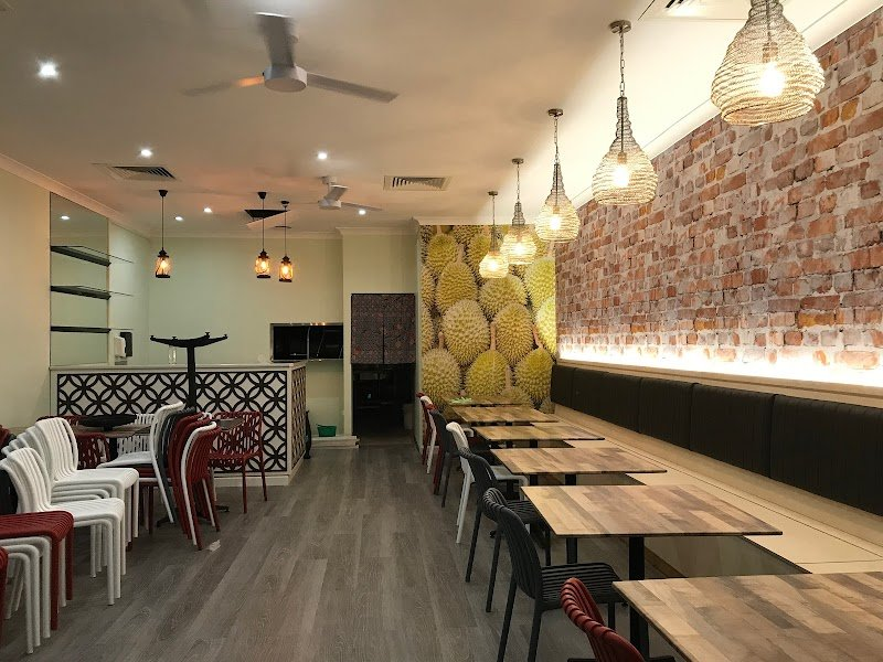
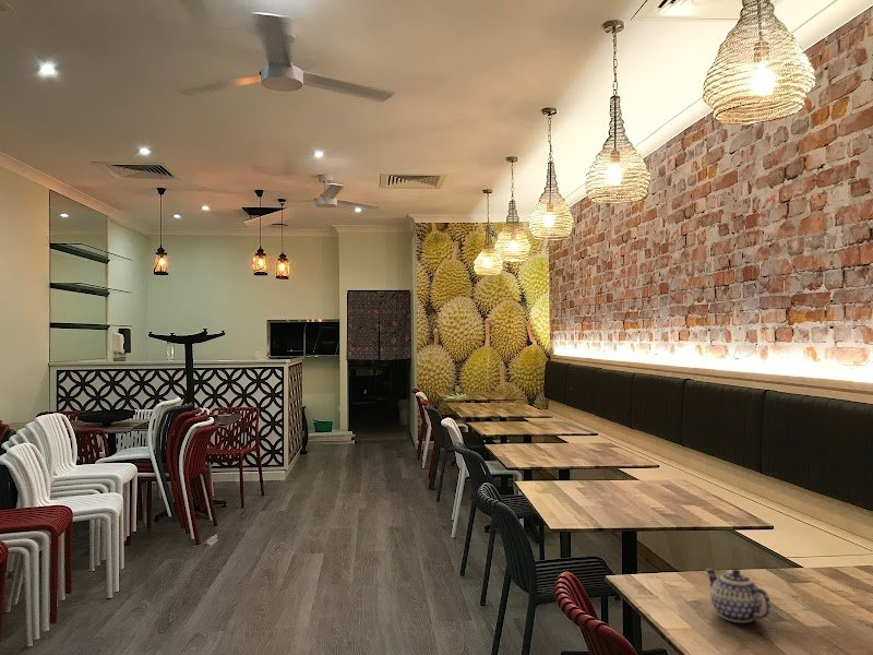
+ teapot [705,568,773,623]
